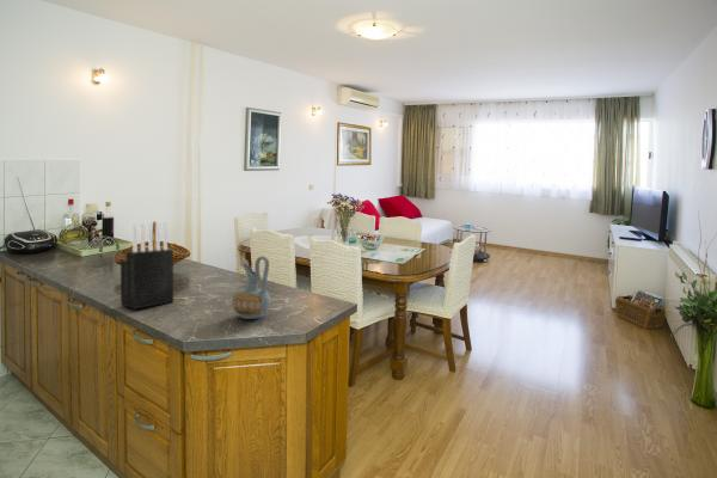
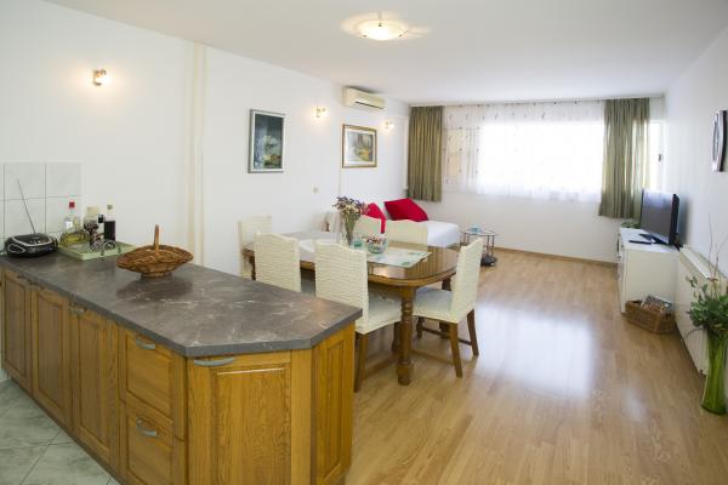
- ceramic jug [232,255,271,320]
- knife block [120,221,174,311]
